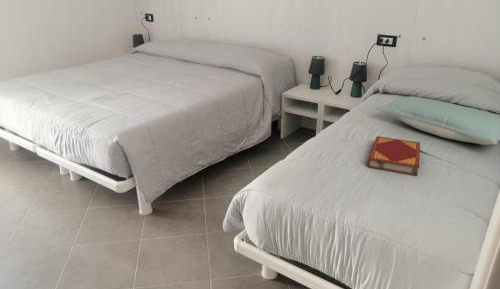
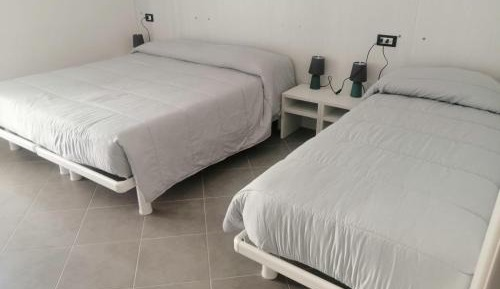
- pillow [374,95,500,146]
- hardback book [367,135,421,177]
